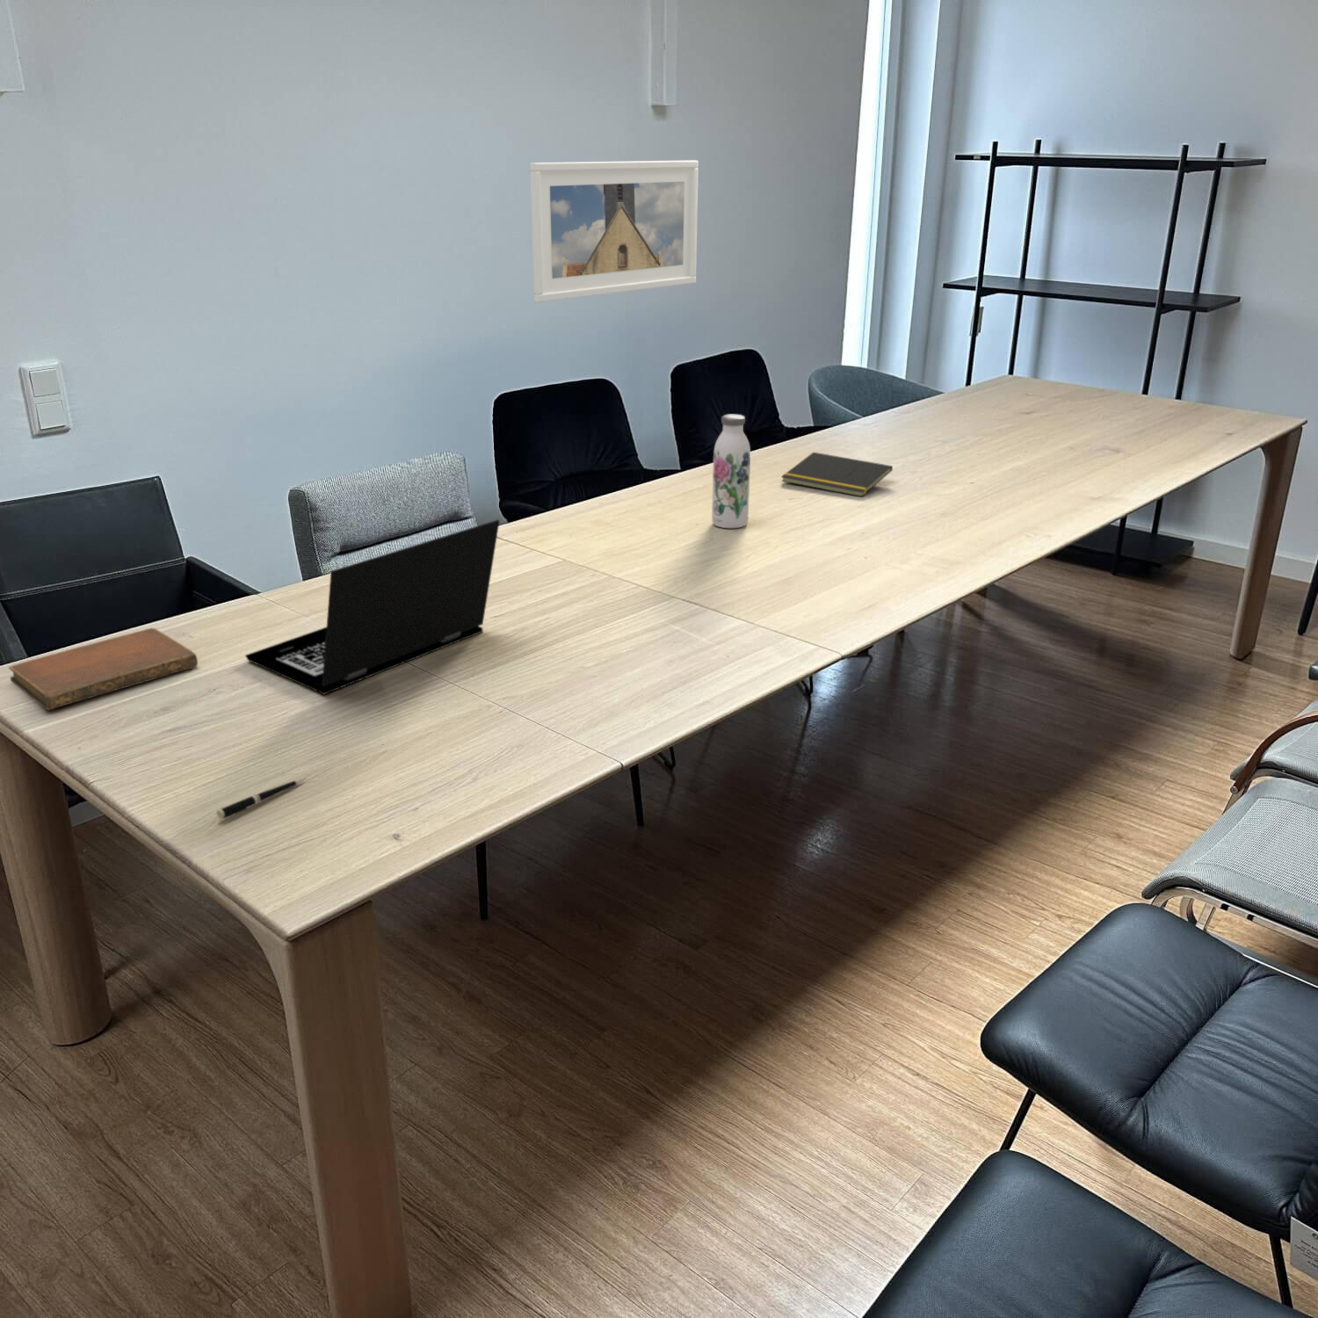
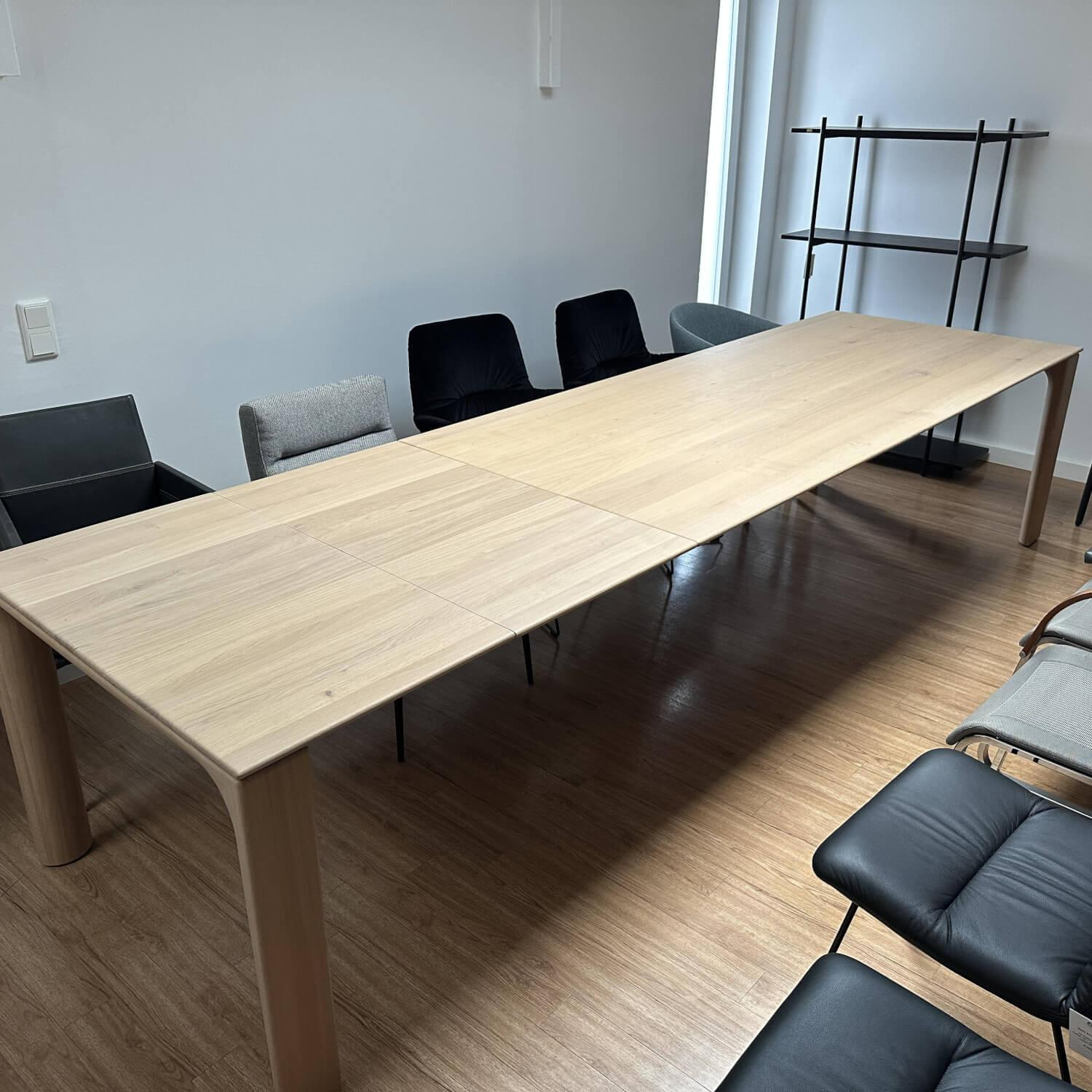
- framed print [529,159,699,303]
- water bottle [711,414,751,529]
- pen [215,777,307,821]
- notebook [8,628,199,711]
- notepad [780,451,893,497]
- laptop [244,519,501,696]
